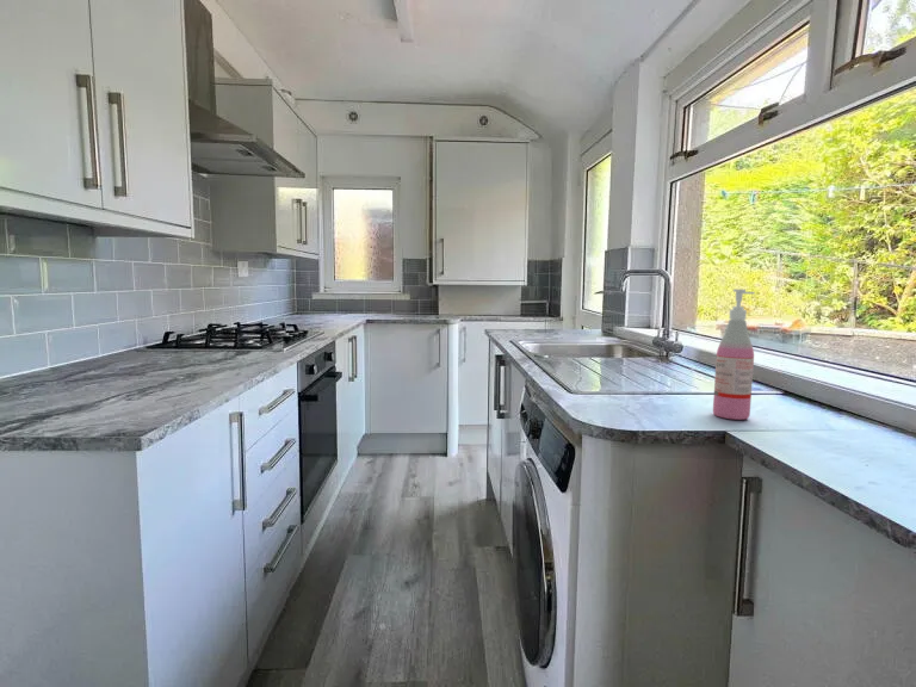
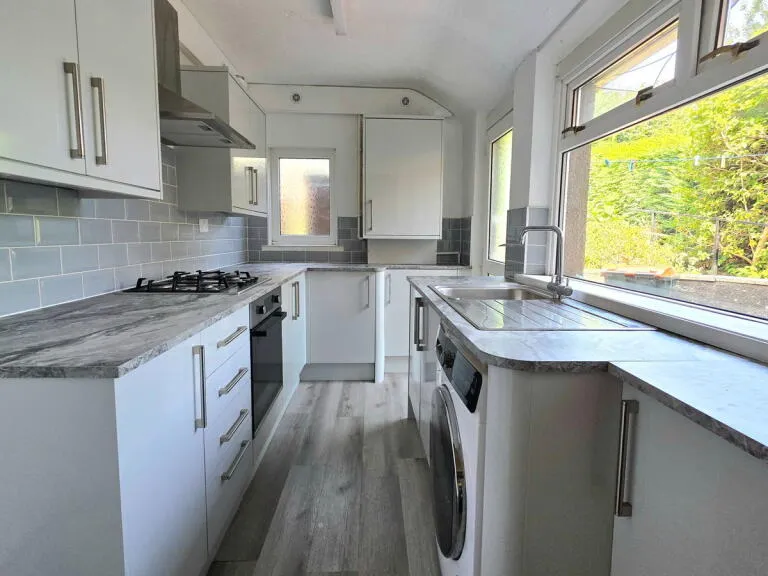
- soap dispenser [712,289,756,421]
